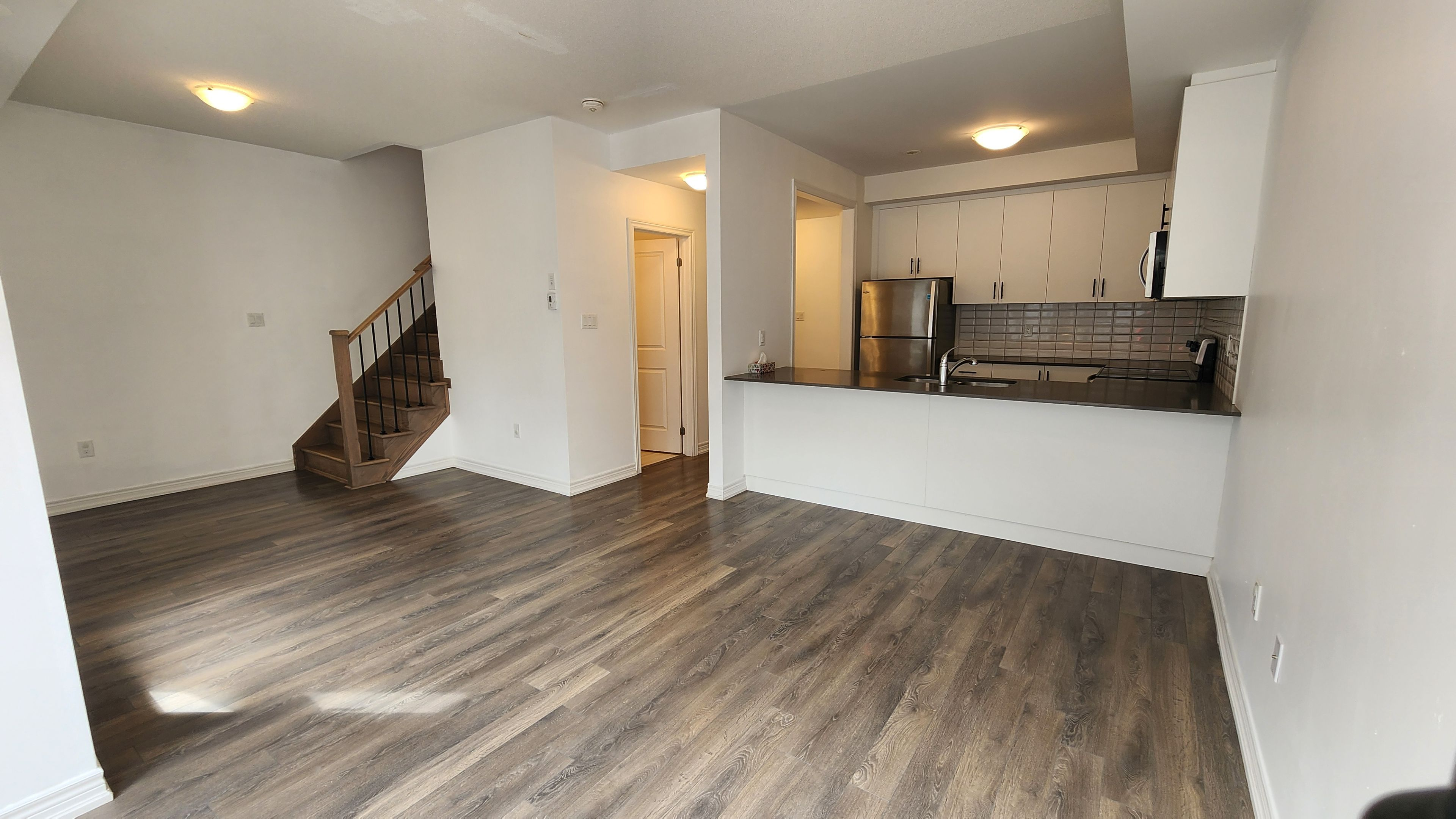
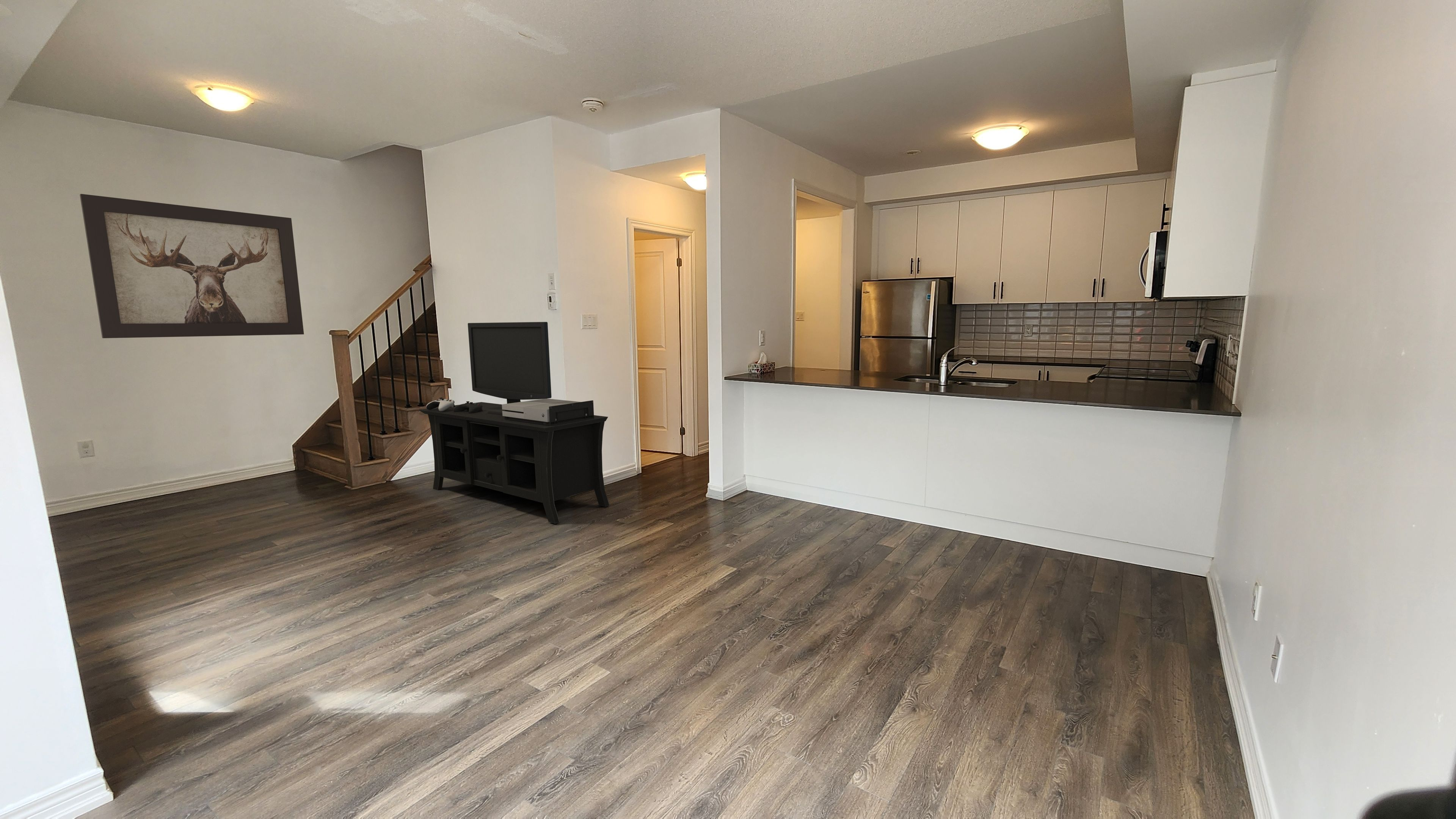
+ wall art [79,193,304,338]
+ media console [418,321,610,524]
